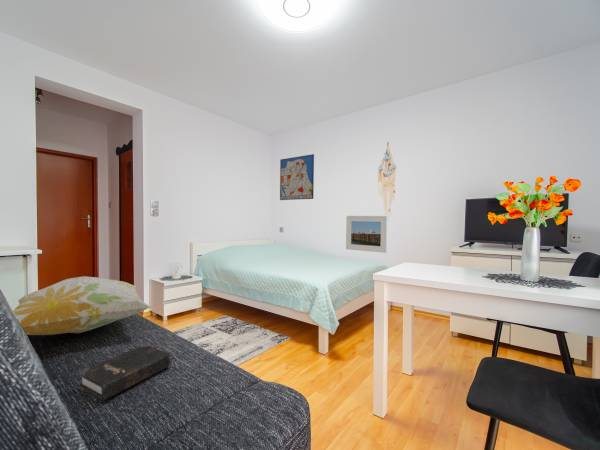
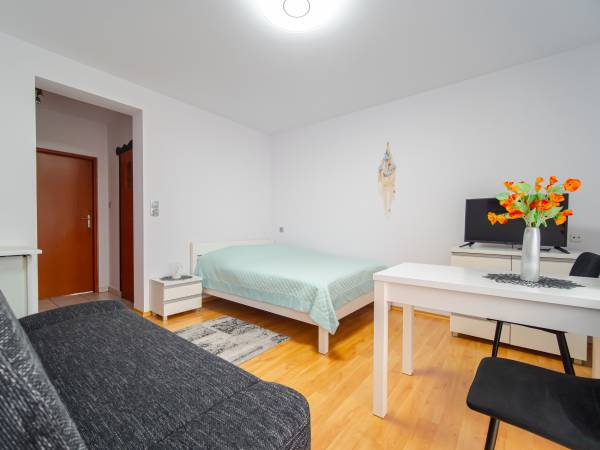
- decorative pillow [12,275,152,336]
- hardback book [77,343,172,402]
- wall art [279,153,315,201]
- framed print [345,215,388,254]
